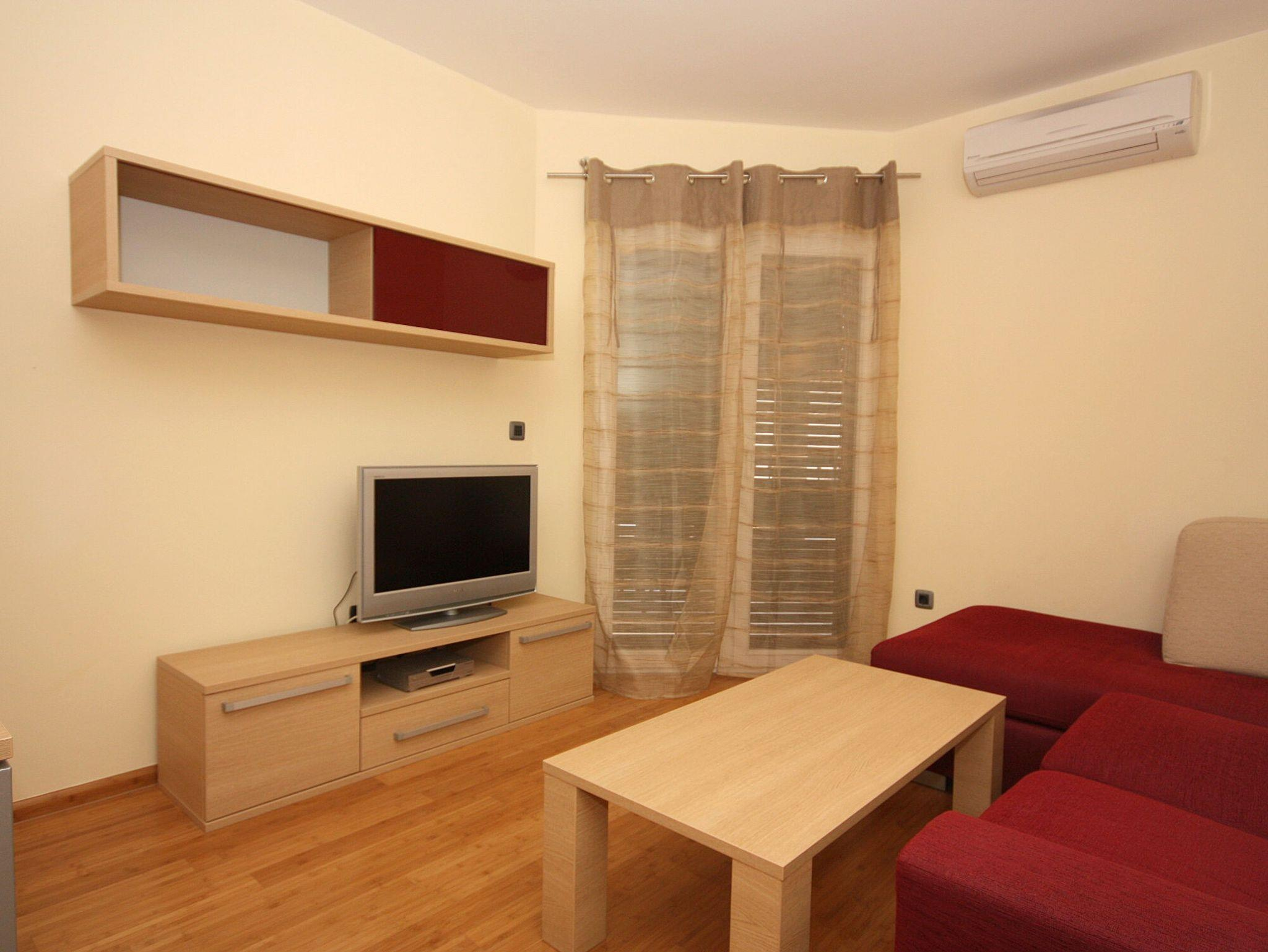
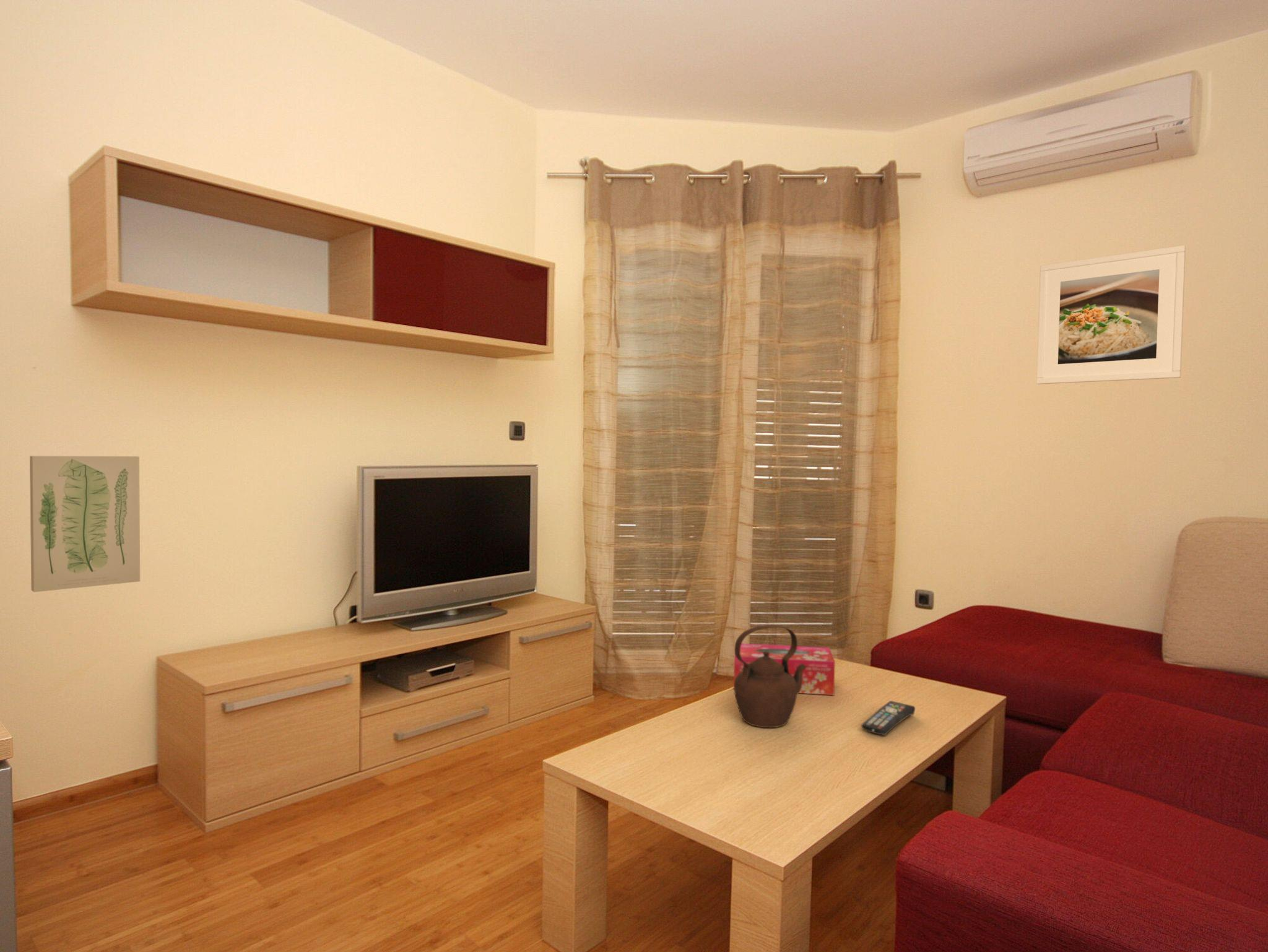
+ remote control [861,700,916,736]
+ wall art [29,456,141,592]
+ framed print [1036,244,1186,385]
+ teapot [734,625,807,729]
+ tissue box [733,643,836,696]
